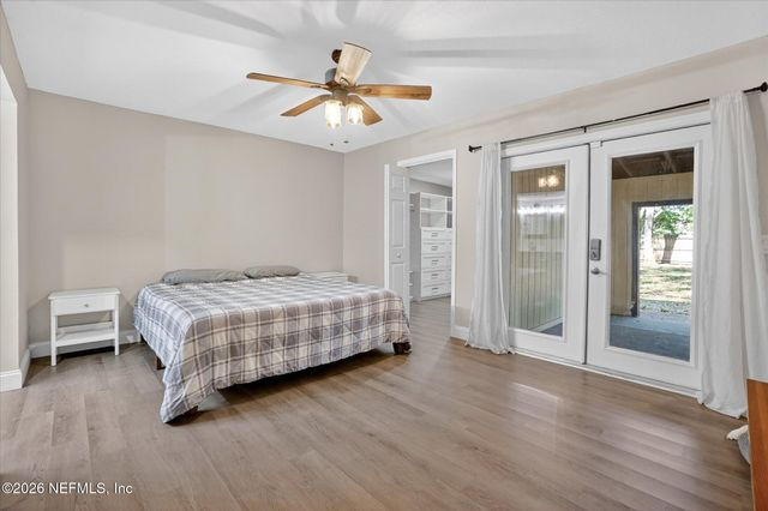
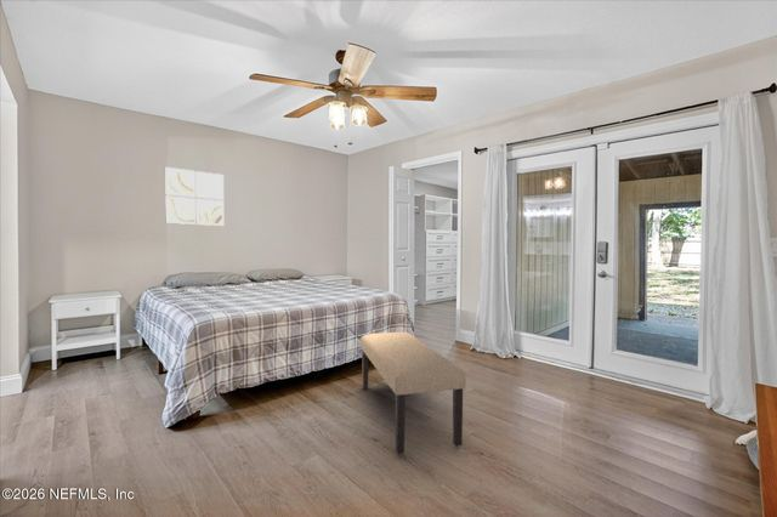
+ bench [359,331,466,455]
+ wall art [164,166,225,227]
